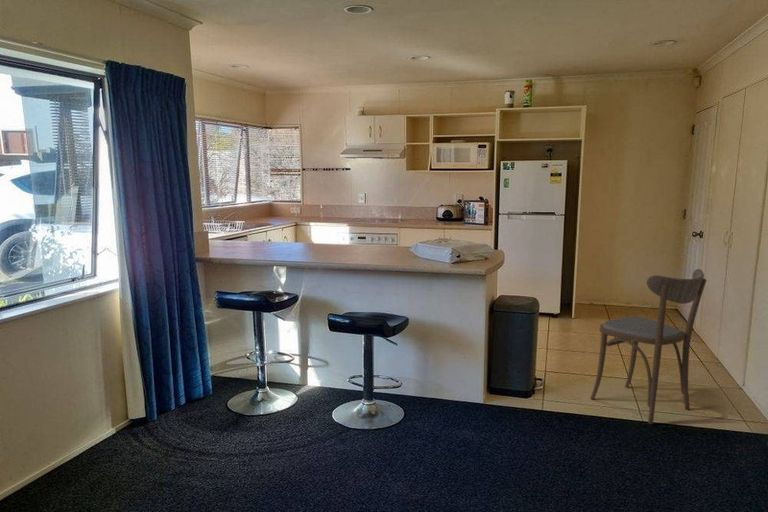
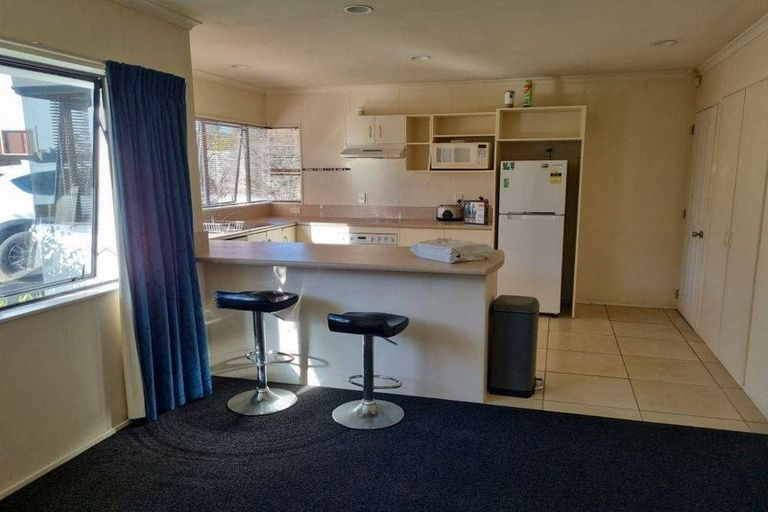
- dining chair [589,268,707,425]
